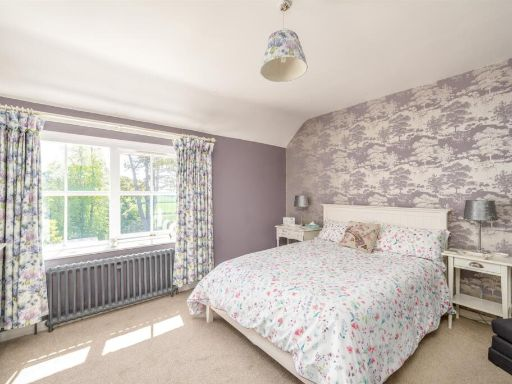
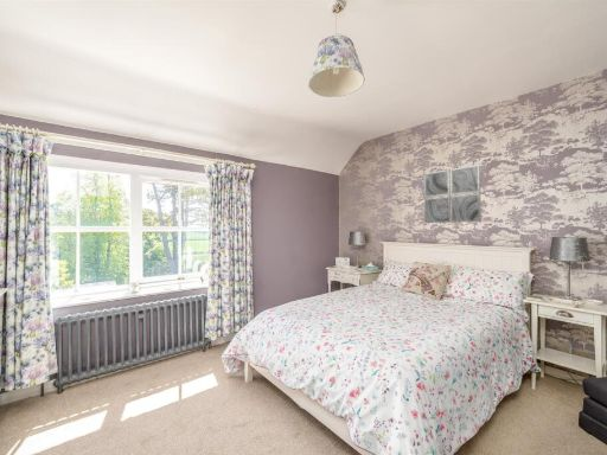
+ wall art [423,164,483,224]
